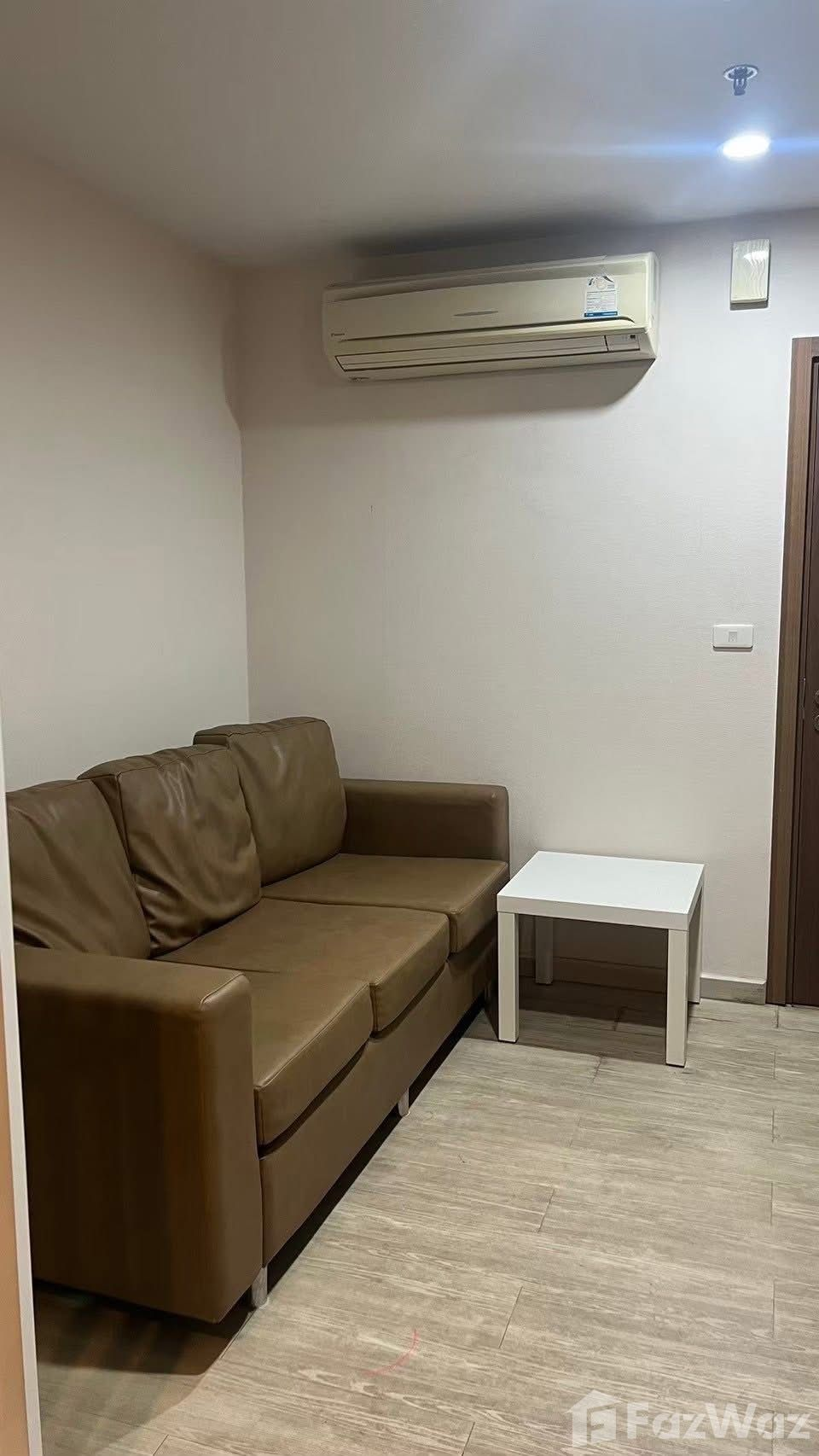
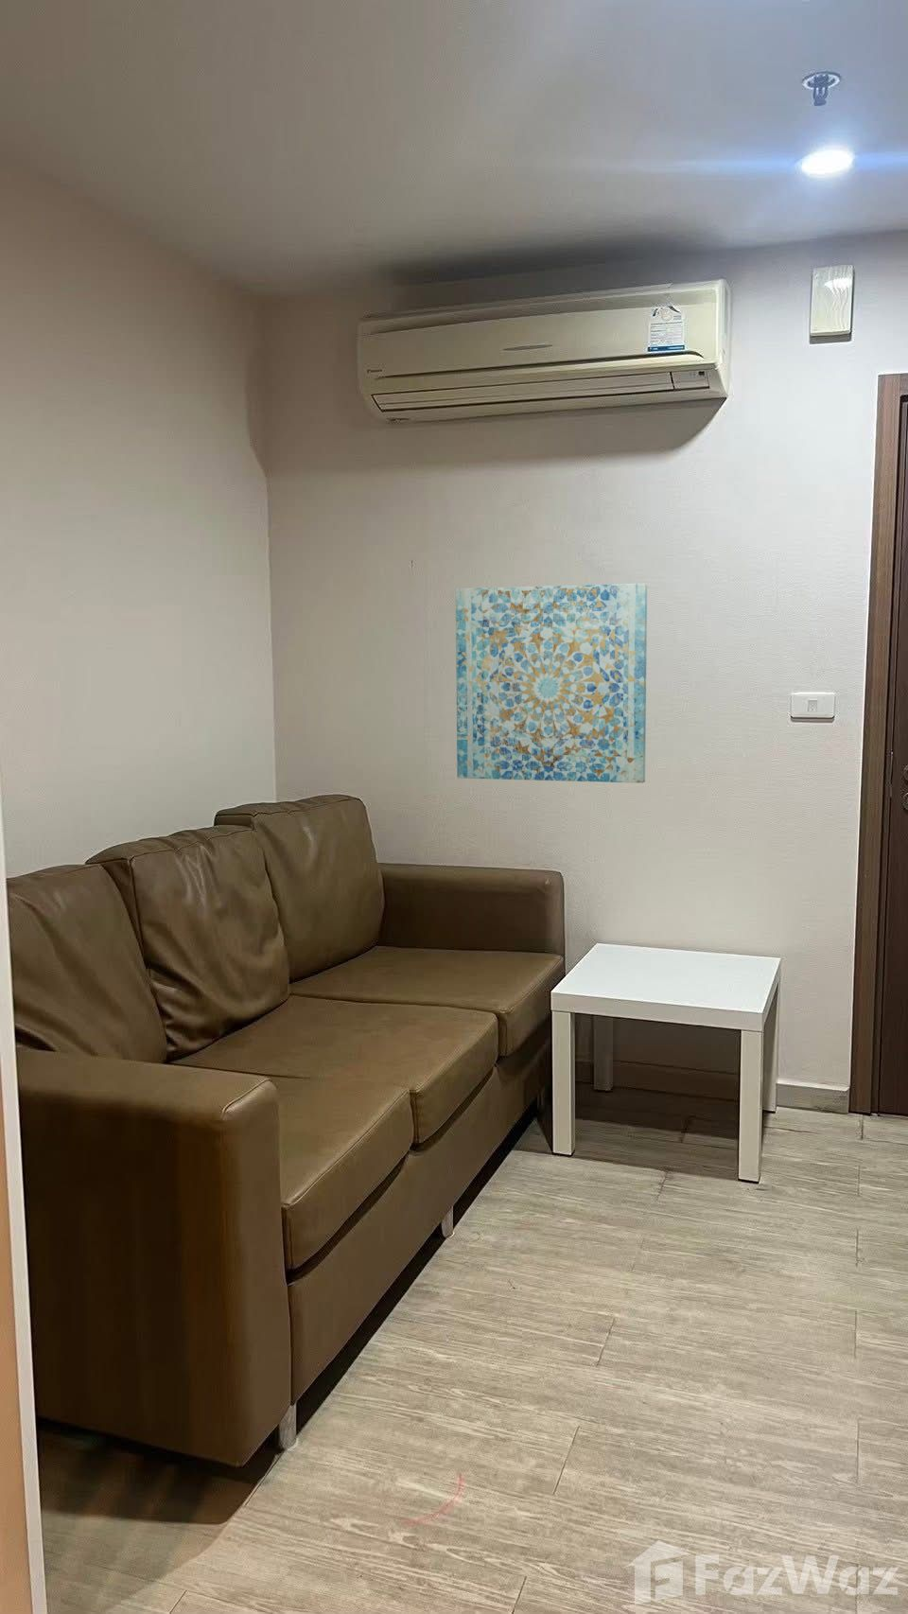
+ wall art [455,583,647,785]
